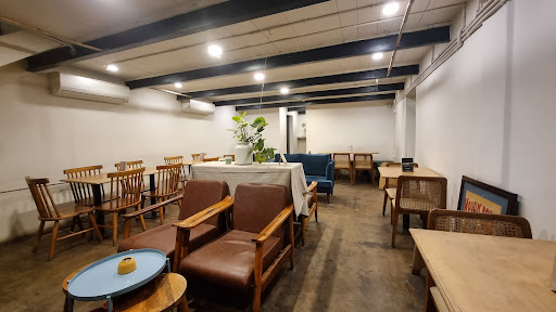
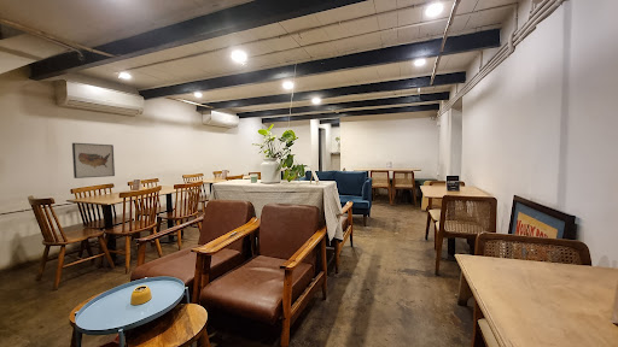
+ wall art [71,142,116,180]
